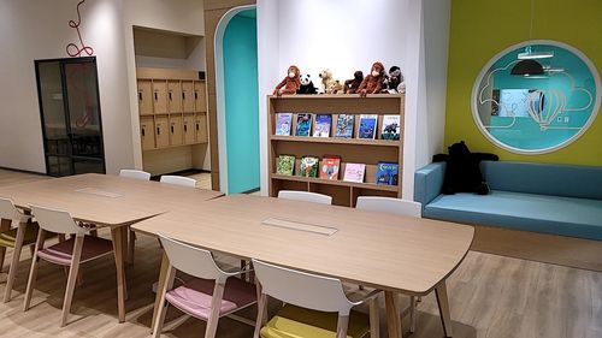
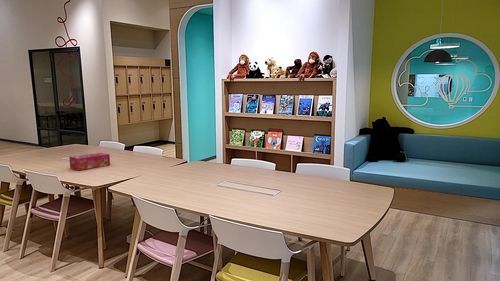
+ tissue box [68,152,111,171]
